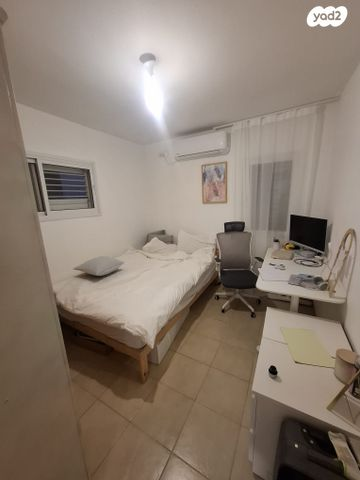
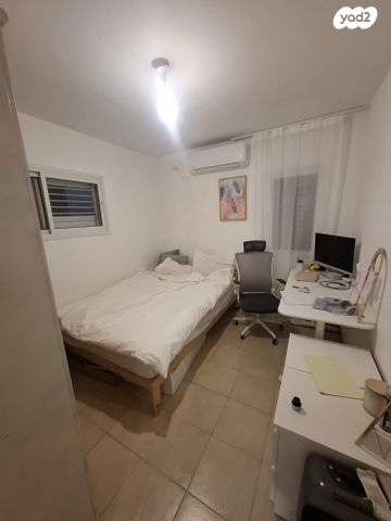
- pillow [72,256,125,277]
